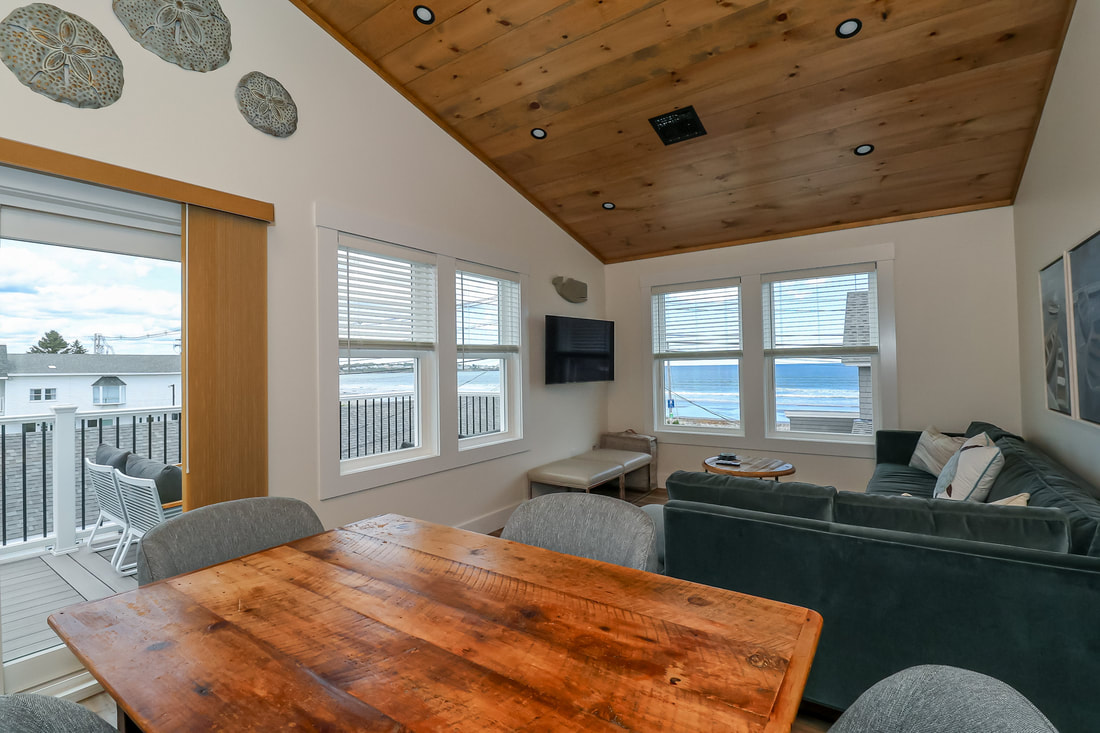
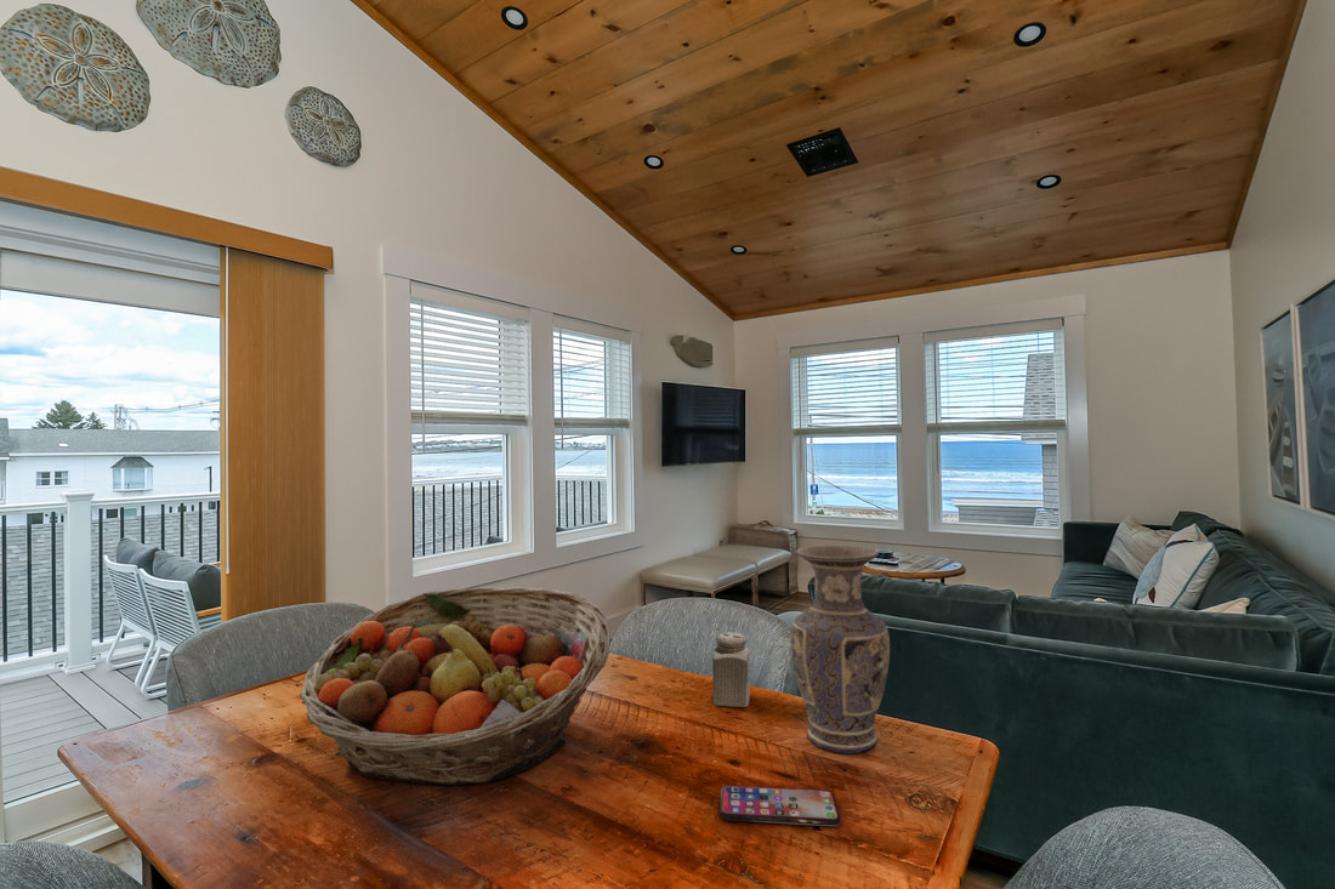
+ smartphone [718,785,842,827]
+ salt shaker [711,631,751,708]
+ vase [789,545,891,756]
+ fruit basket [299,586,612,786]
